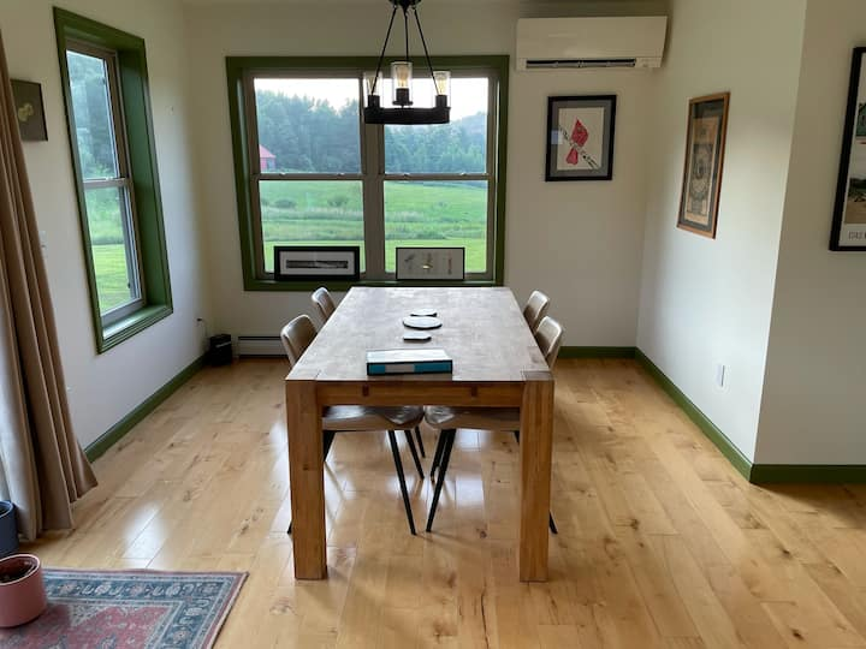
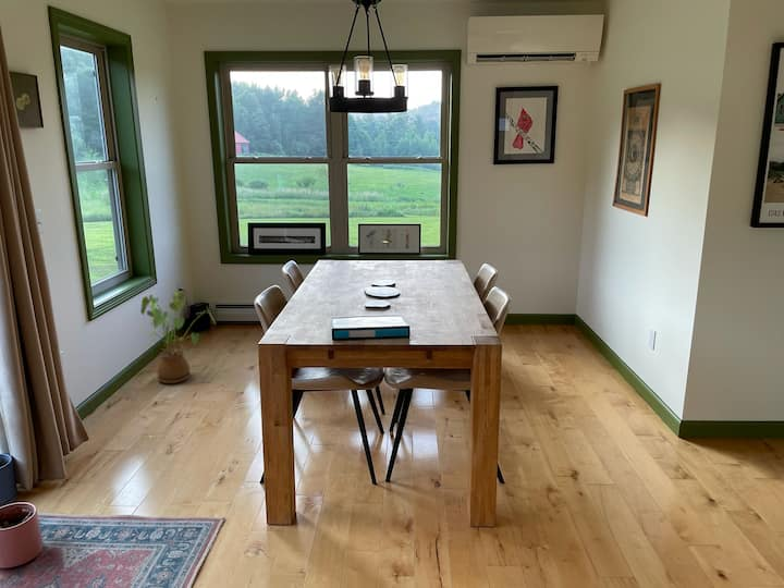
+ house plant [139,290,216,384]
